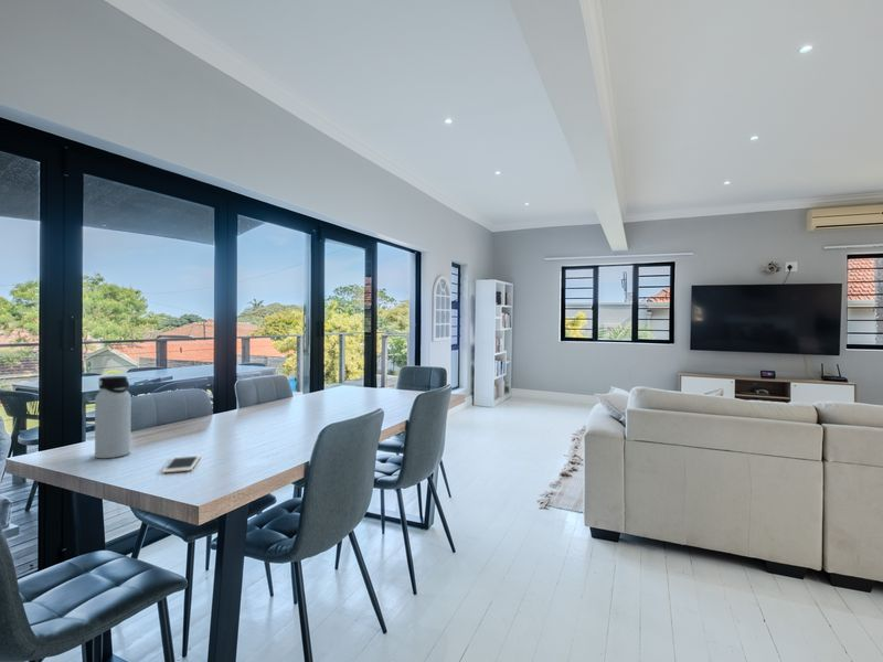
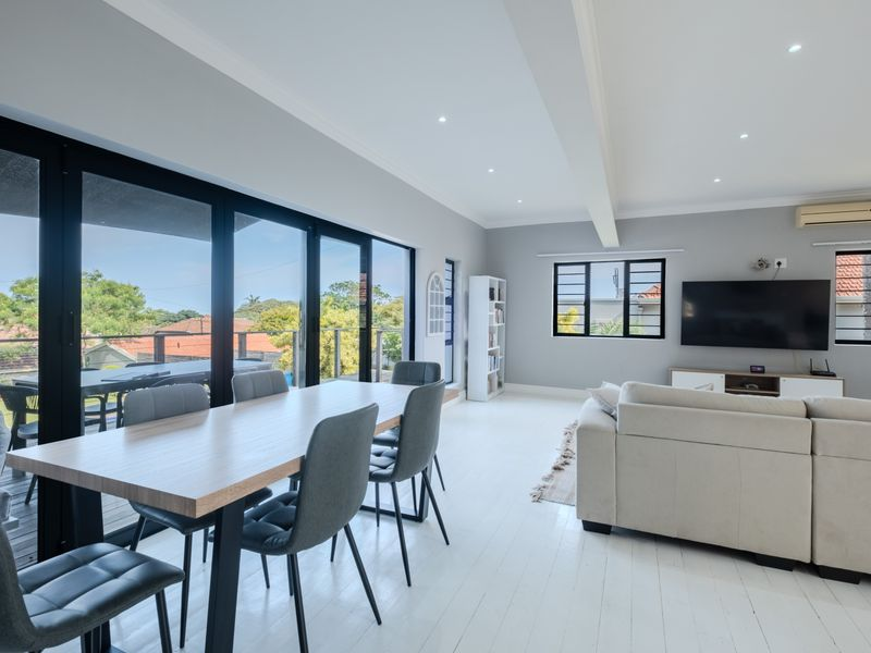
- cell phone [161,453,202,473]
- water bottle [94,375,132,459]
